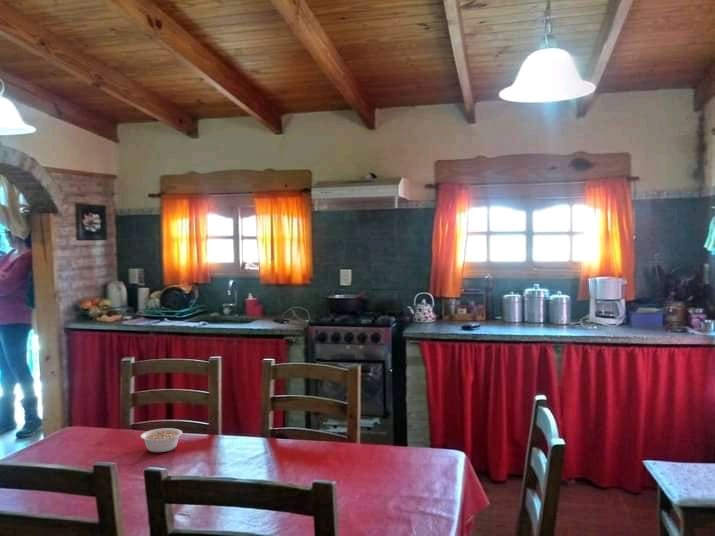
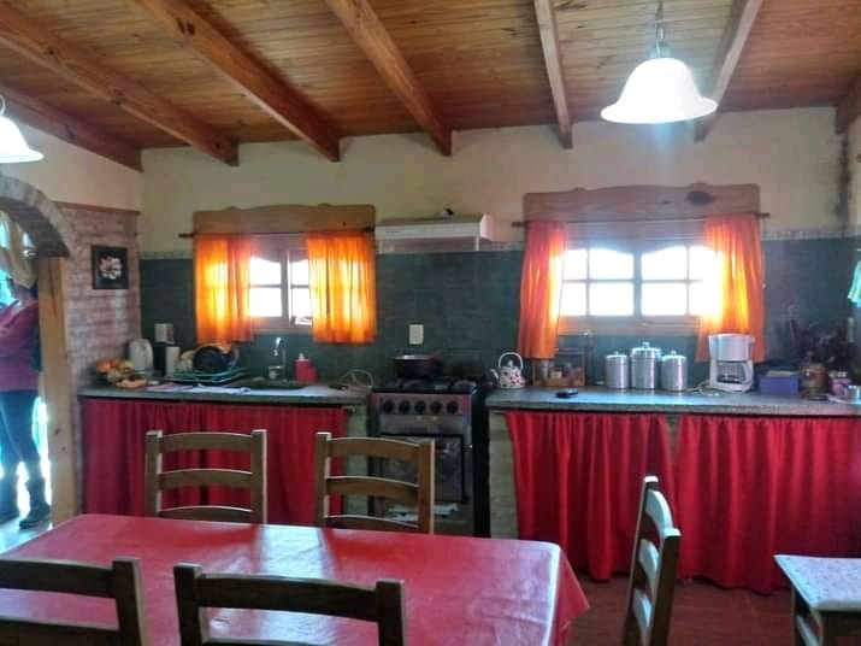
- legume [139,427,183,453]
